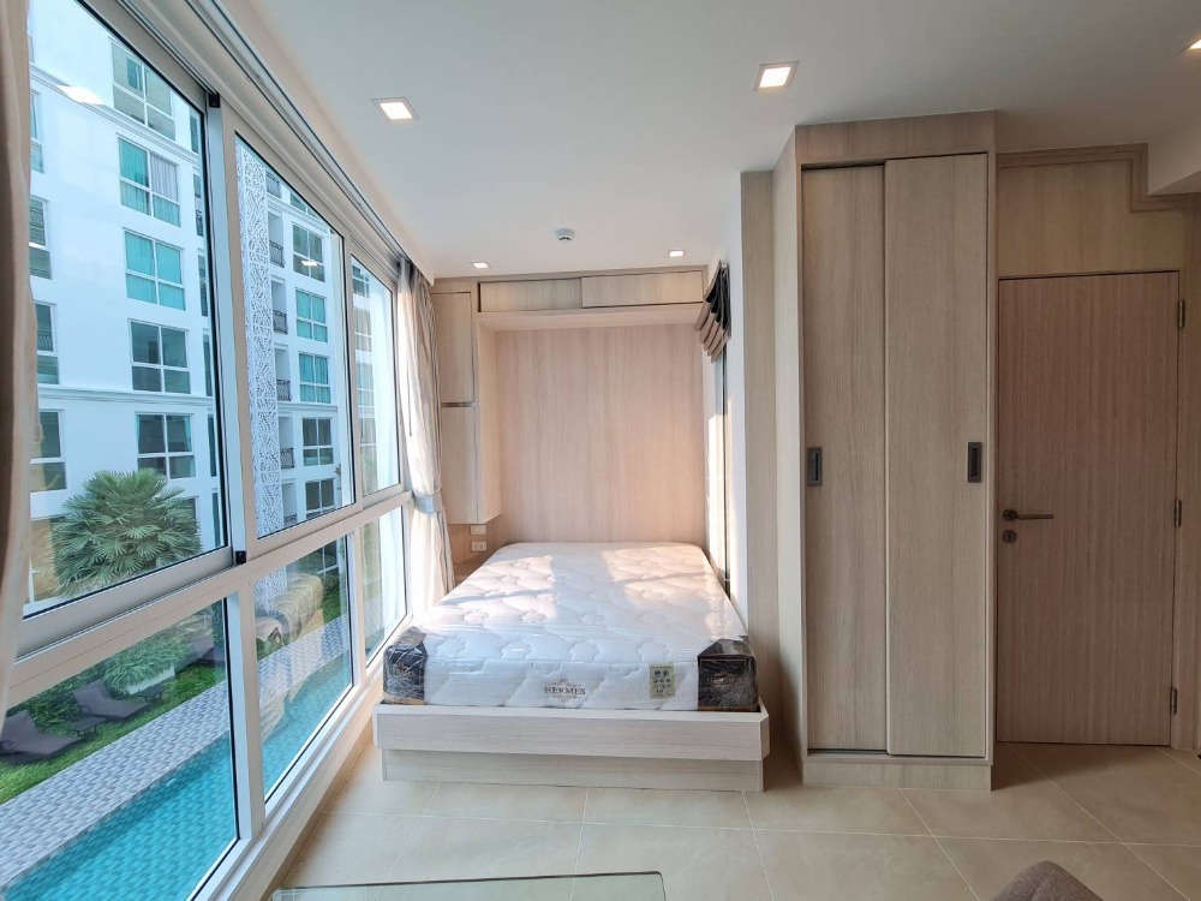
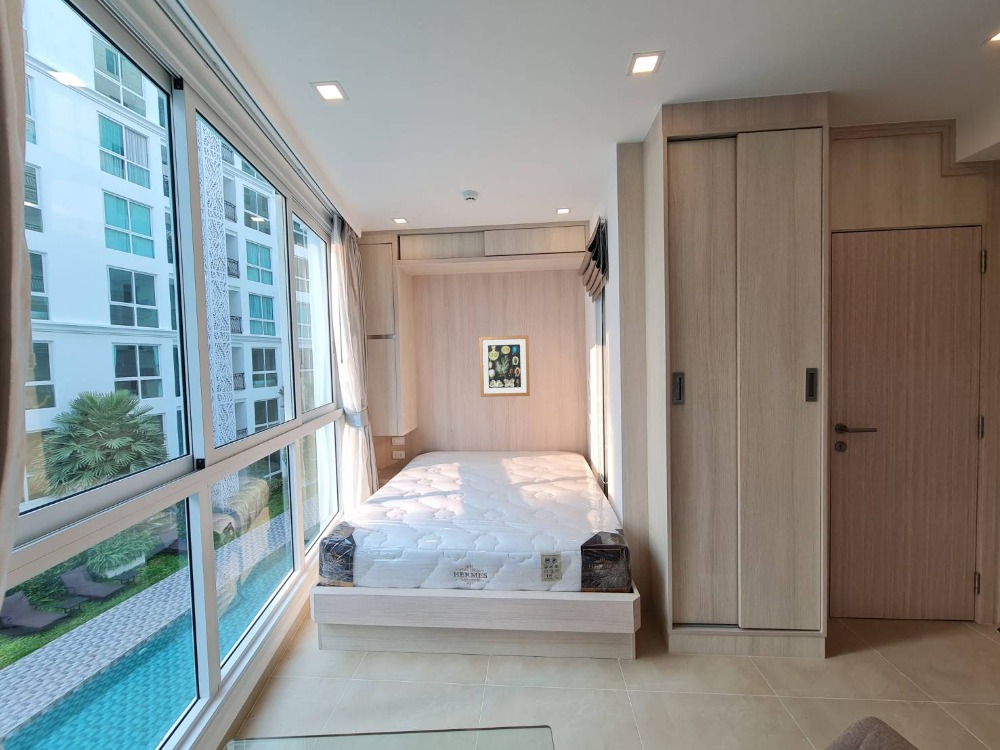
+ wall art [478,334,531,398]
